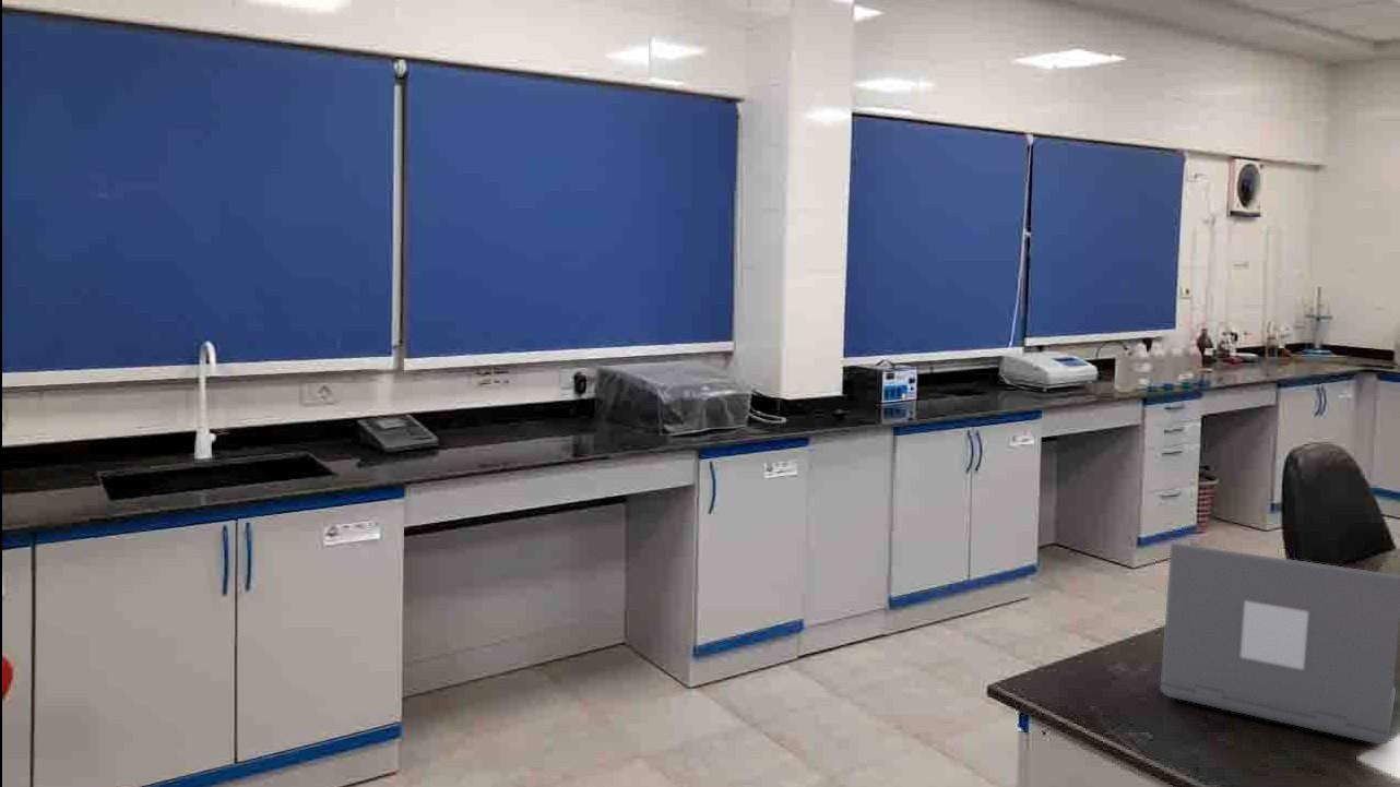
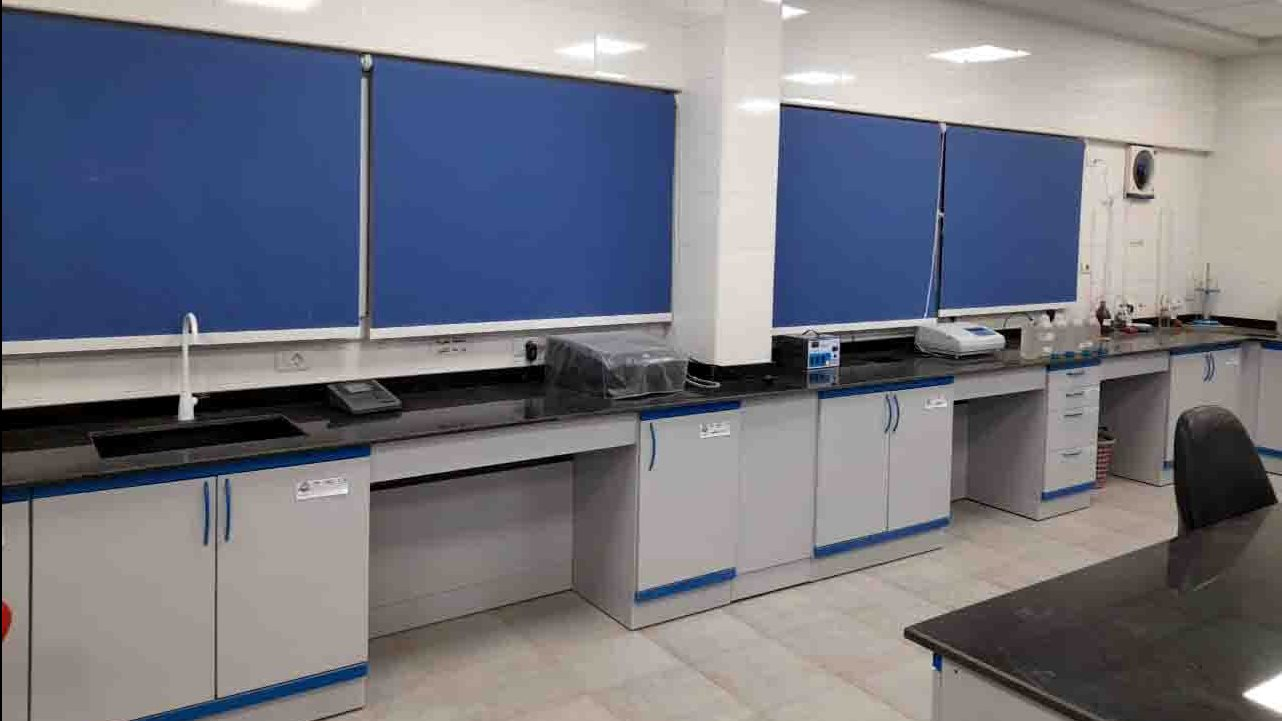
- laptop [1159,541,1400,746]
